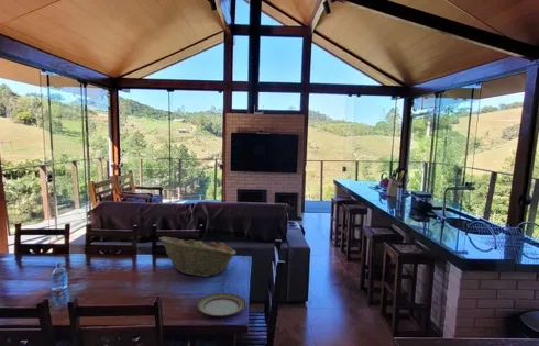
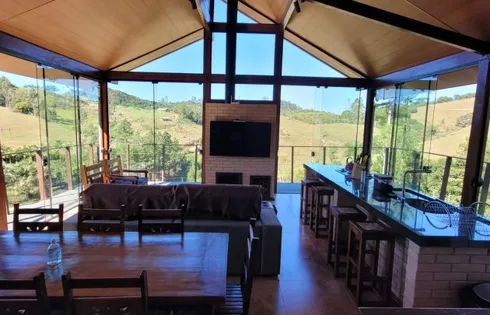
- plate [196,292,246,317]
- fruit basket [158,236,237,278]
